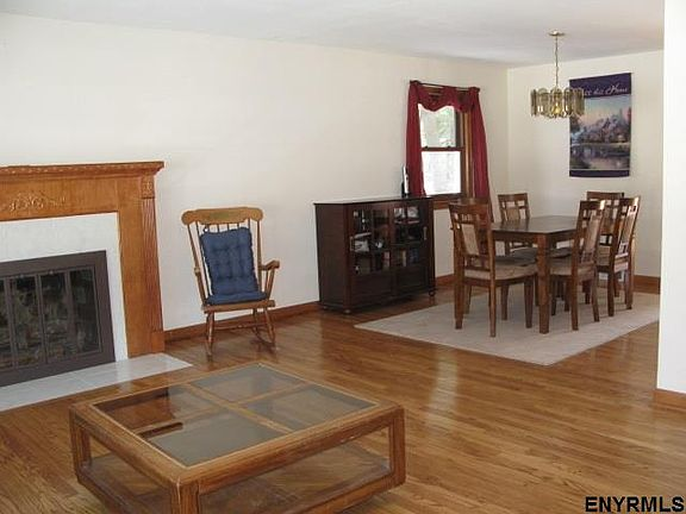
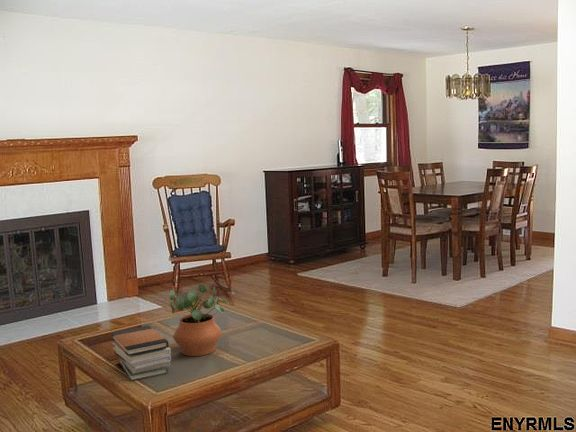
+ book stack [110,325,172,382]
+ potted plant [169,283,230,357]
